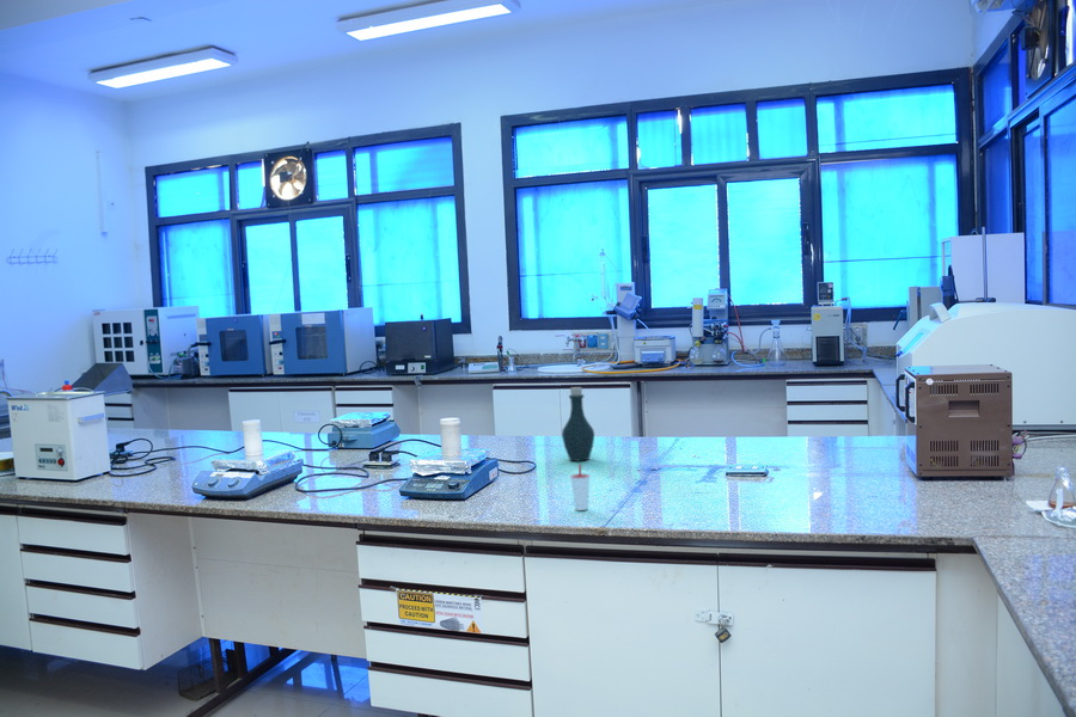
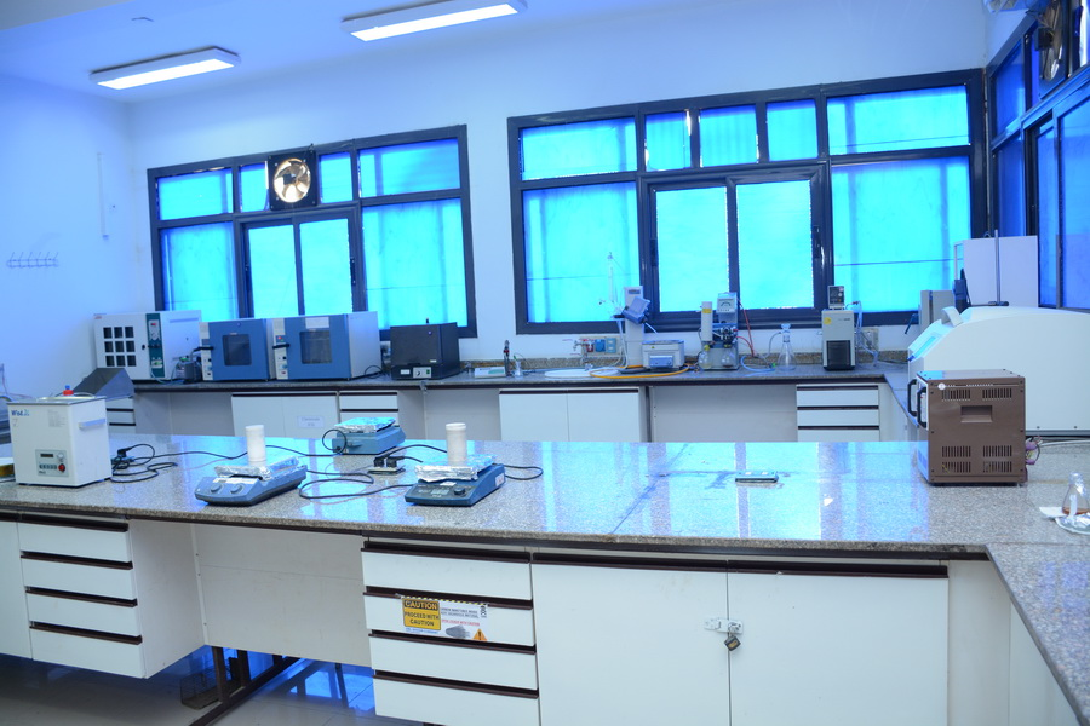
- bottle [561,386,595,462]
- cup [569,464,591,511]
